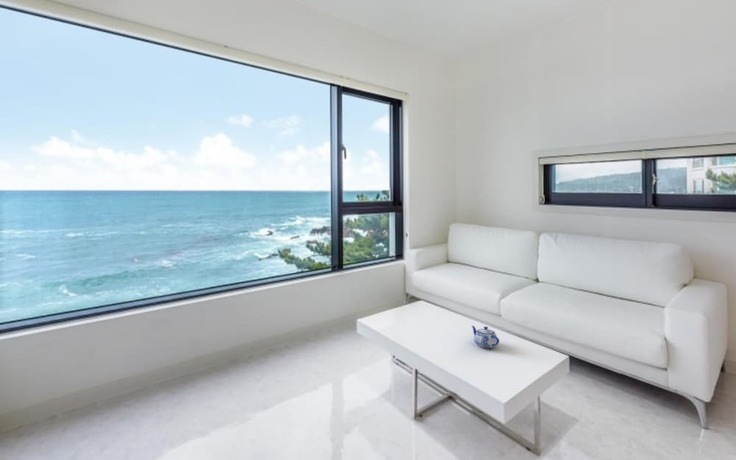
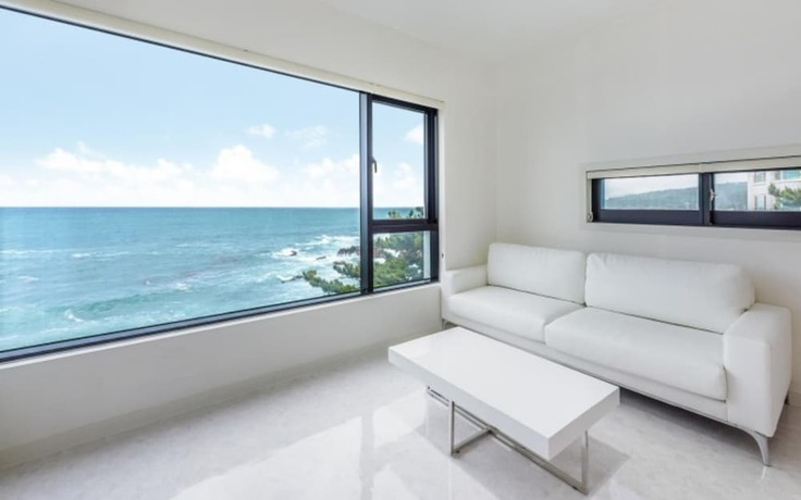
- teapot [470,324,500,349]
